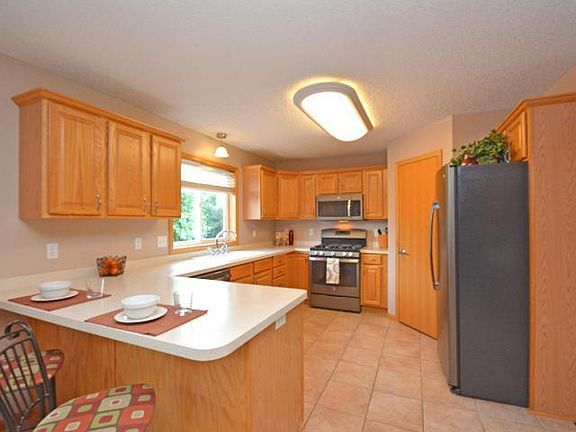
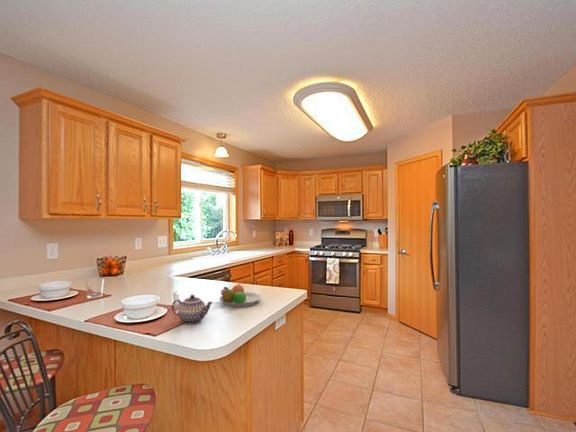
+ teapot [171,294,214,325]
+ fruit bowl [218,283,262,308]
